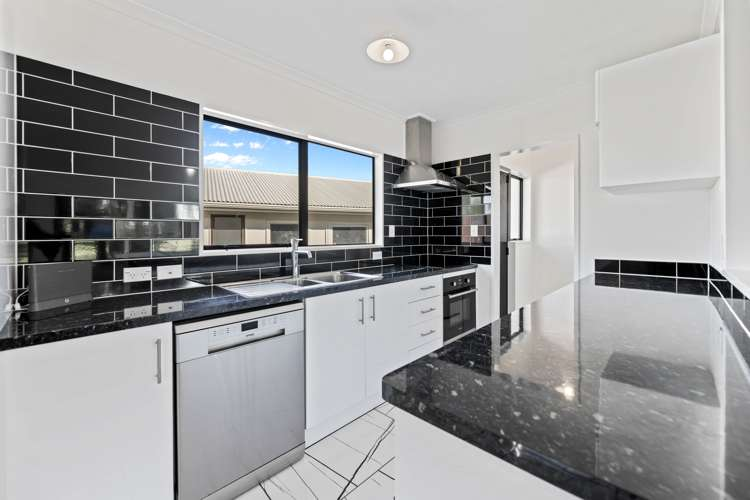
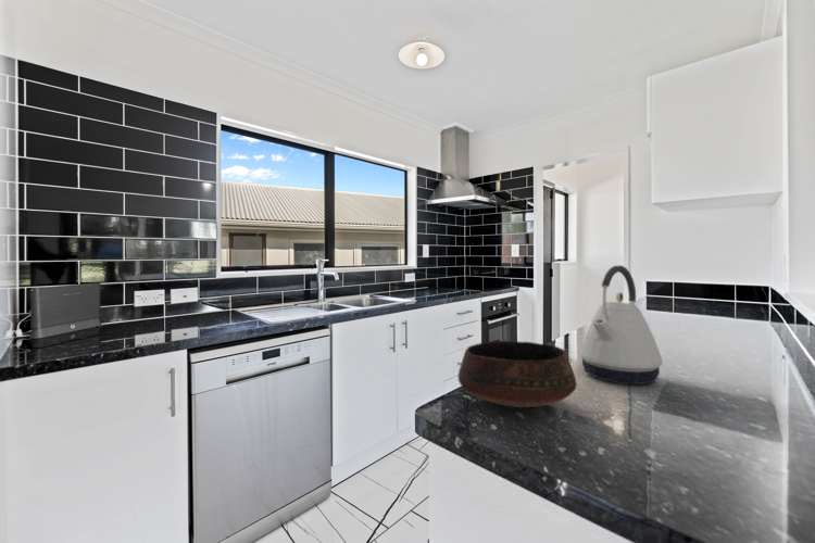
+ kettle [578,264,664,386]
+ bowl [456,340,578,408]
